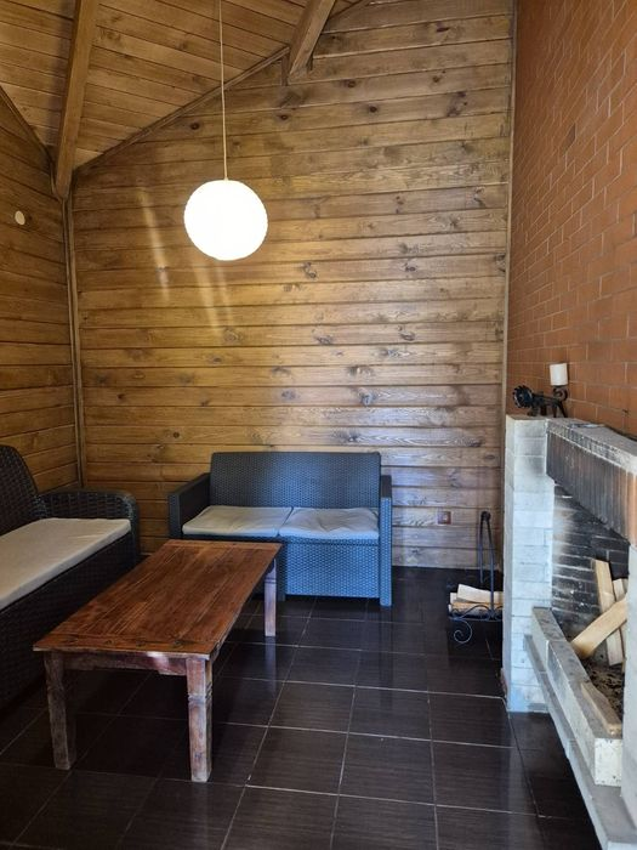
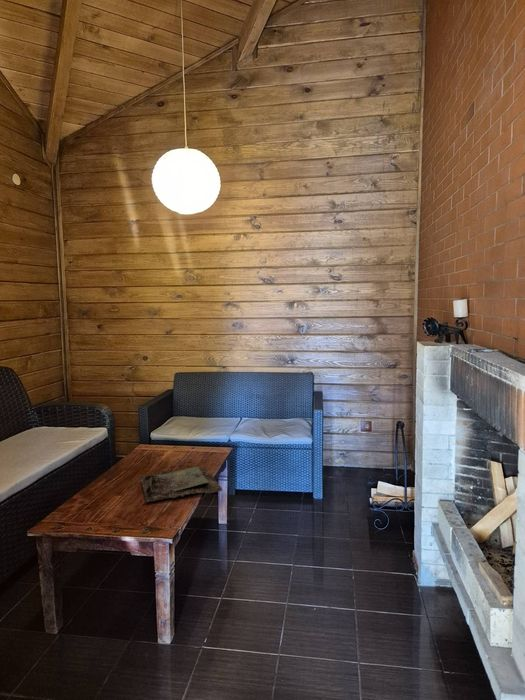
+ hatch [139,466,224,503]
